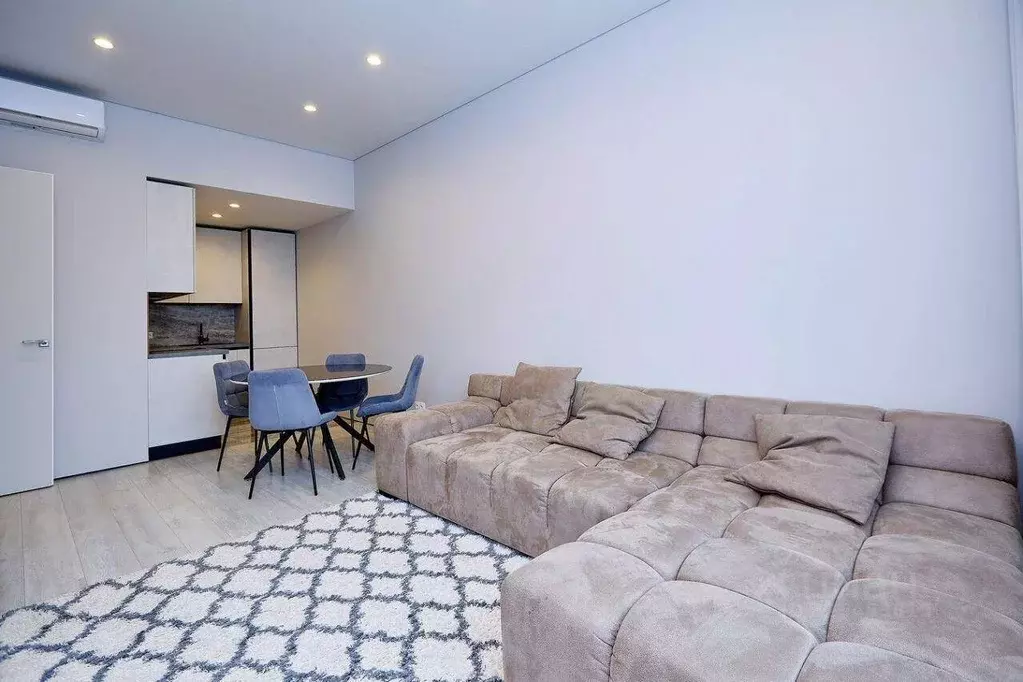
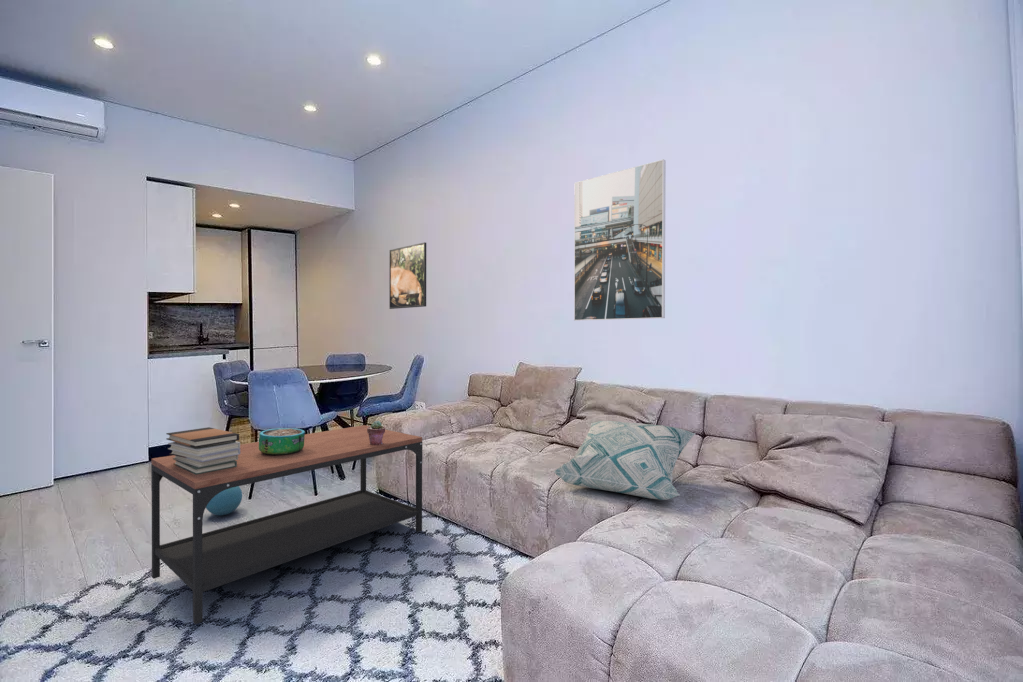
+ decorative bowl [258,427,306,455]
+ decorative pillow [553,420,697,501]
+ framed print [573,158,666,322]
+ book stack [165,426,241,475]
+ potted succulent [367,420,386,445]
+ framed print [388,241,427,310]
+ coffee table [150,424,423,625]
+ ball [205,486,243,516]
